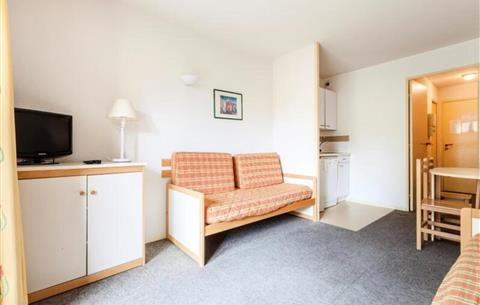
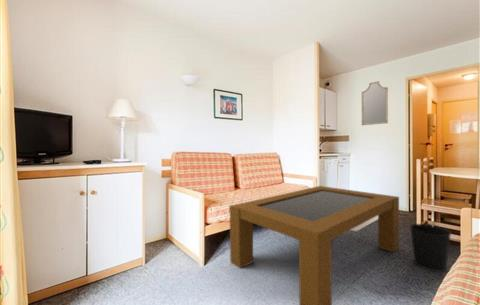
+ home mirror [361,80,389,126]
+ coffee table [229,185,400,305]
+ wastebasket [409,223,453,273]
